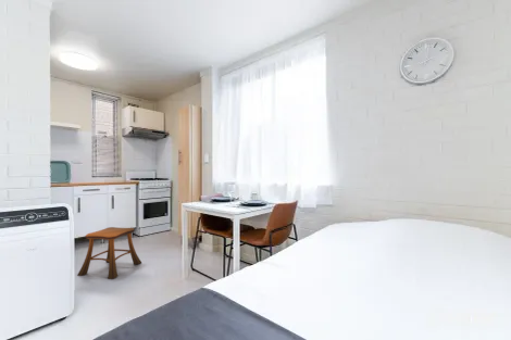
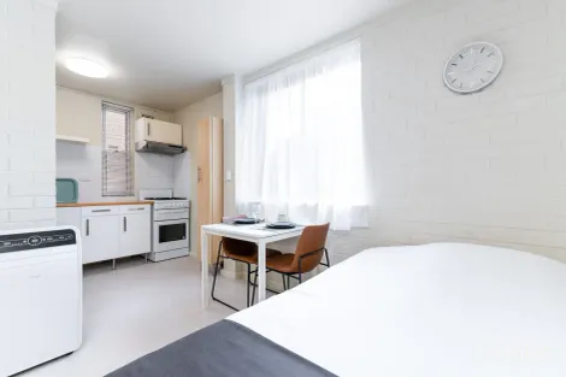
- stool [76,226,142,280]
